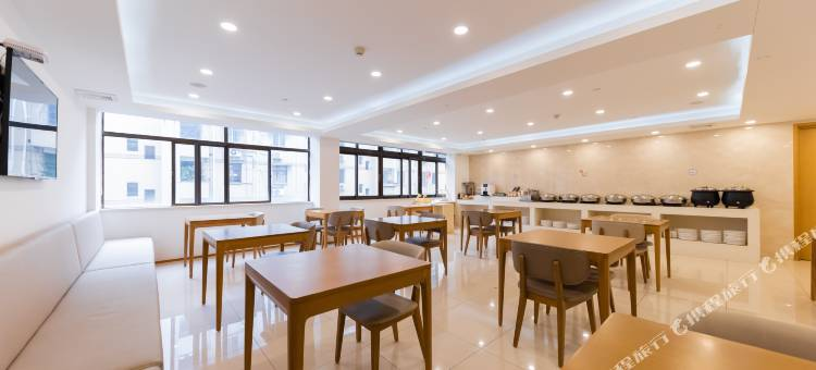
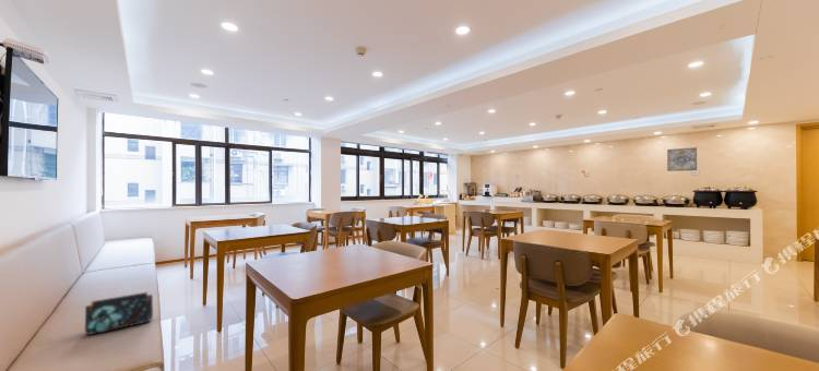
+ handbag [84,290,154,336]
+ wall art [666,146,698,172]
